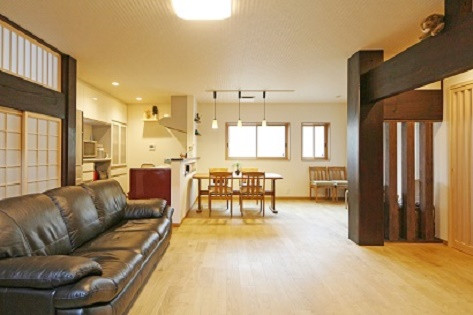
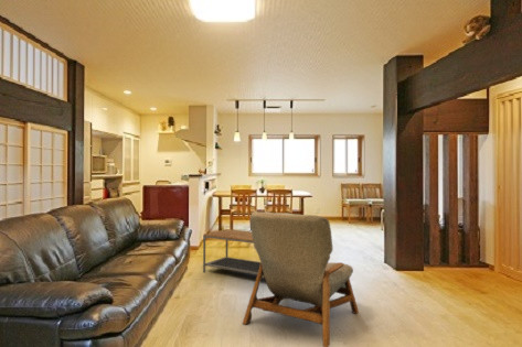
+ armchair [242,210,360,347]
+ coffee table [202,228,260,275]
